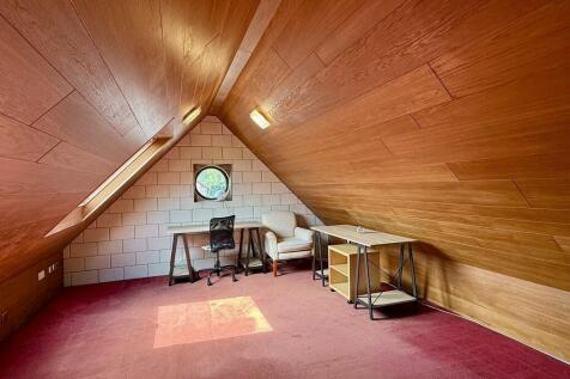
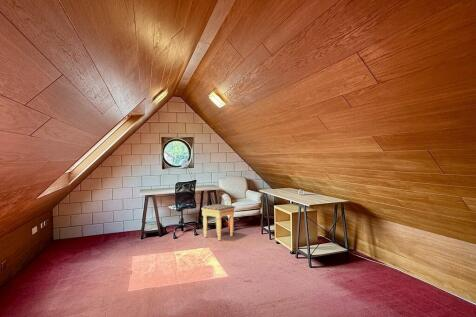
+ footstool [200,203,236,241]
